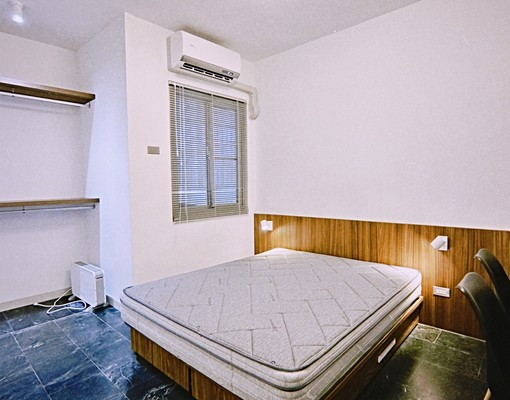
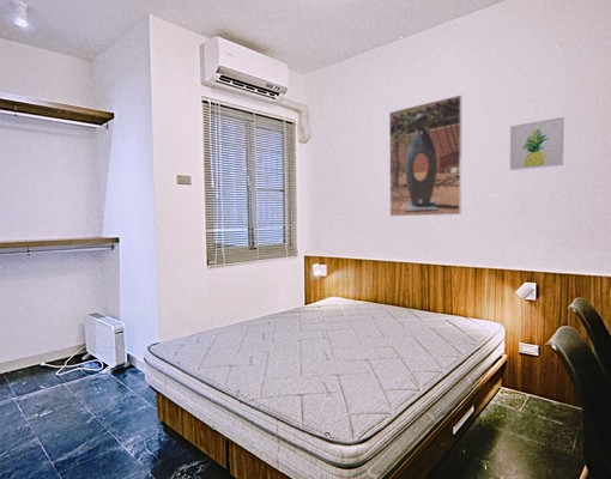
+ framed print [388,95,462,218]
+ wall art [509,116,565,171]
